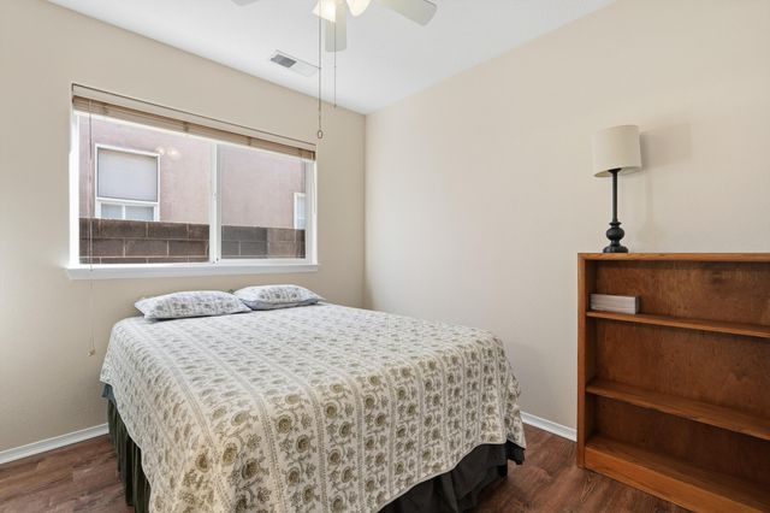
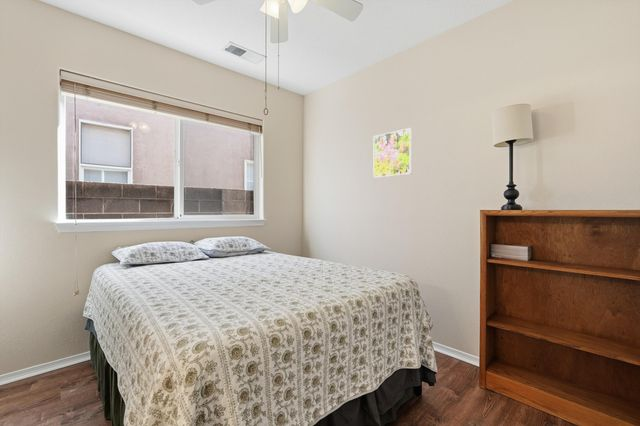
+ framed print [372,127,413,179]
